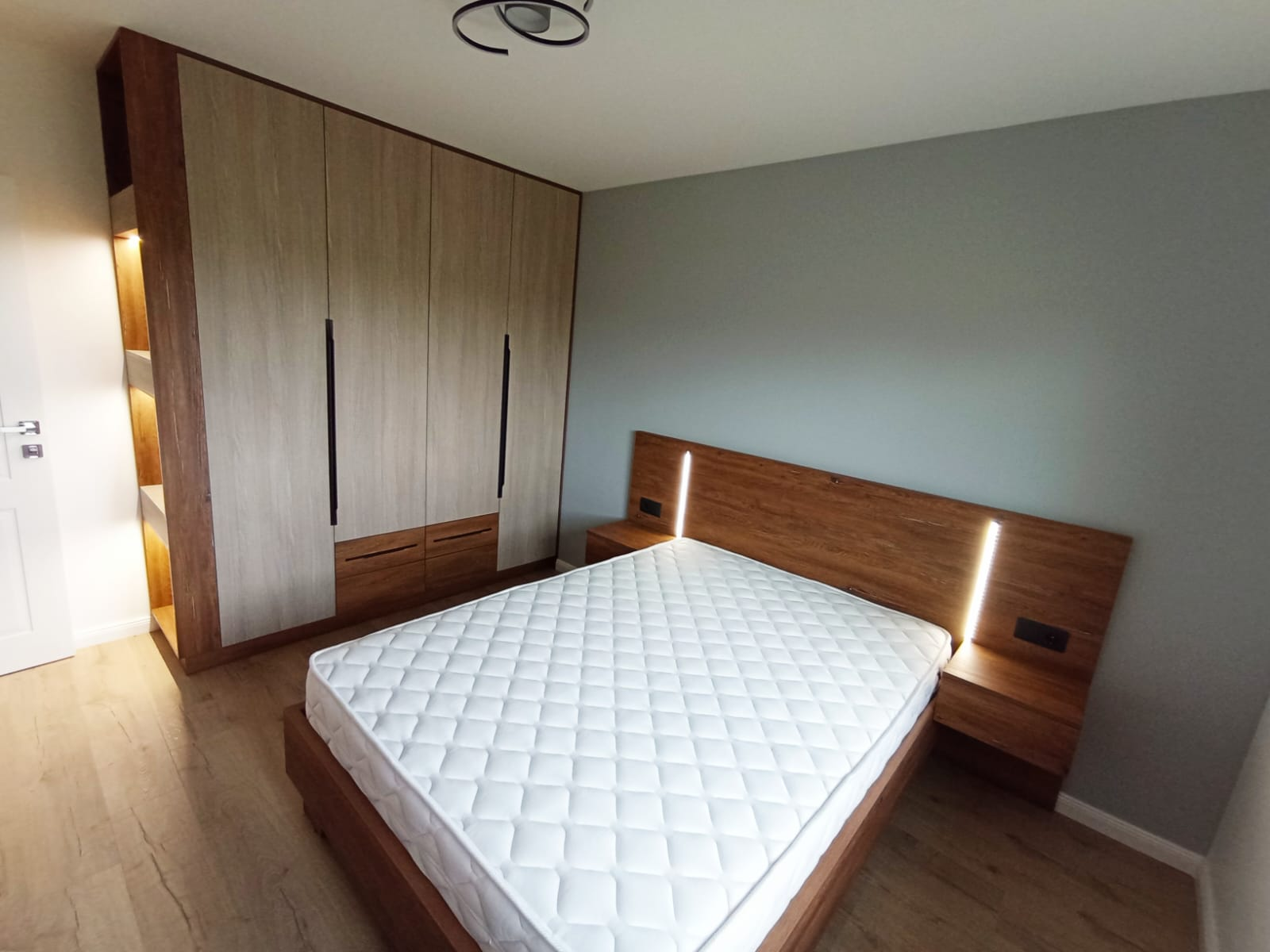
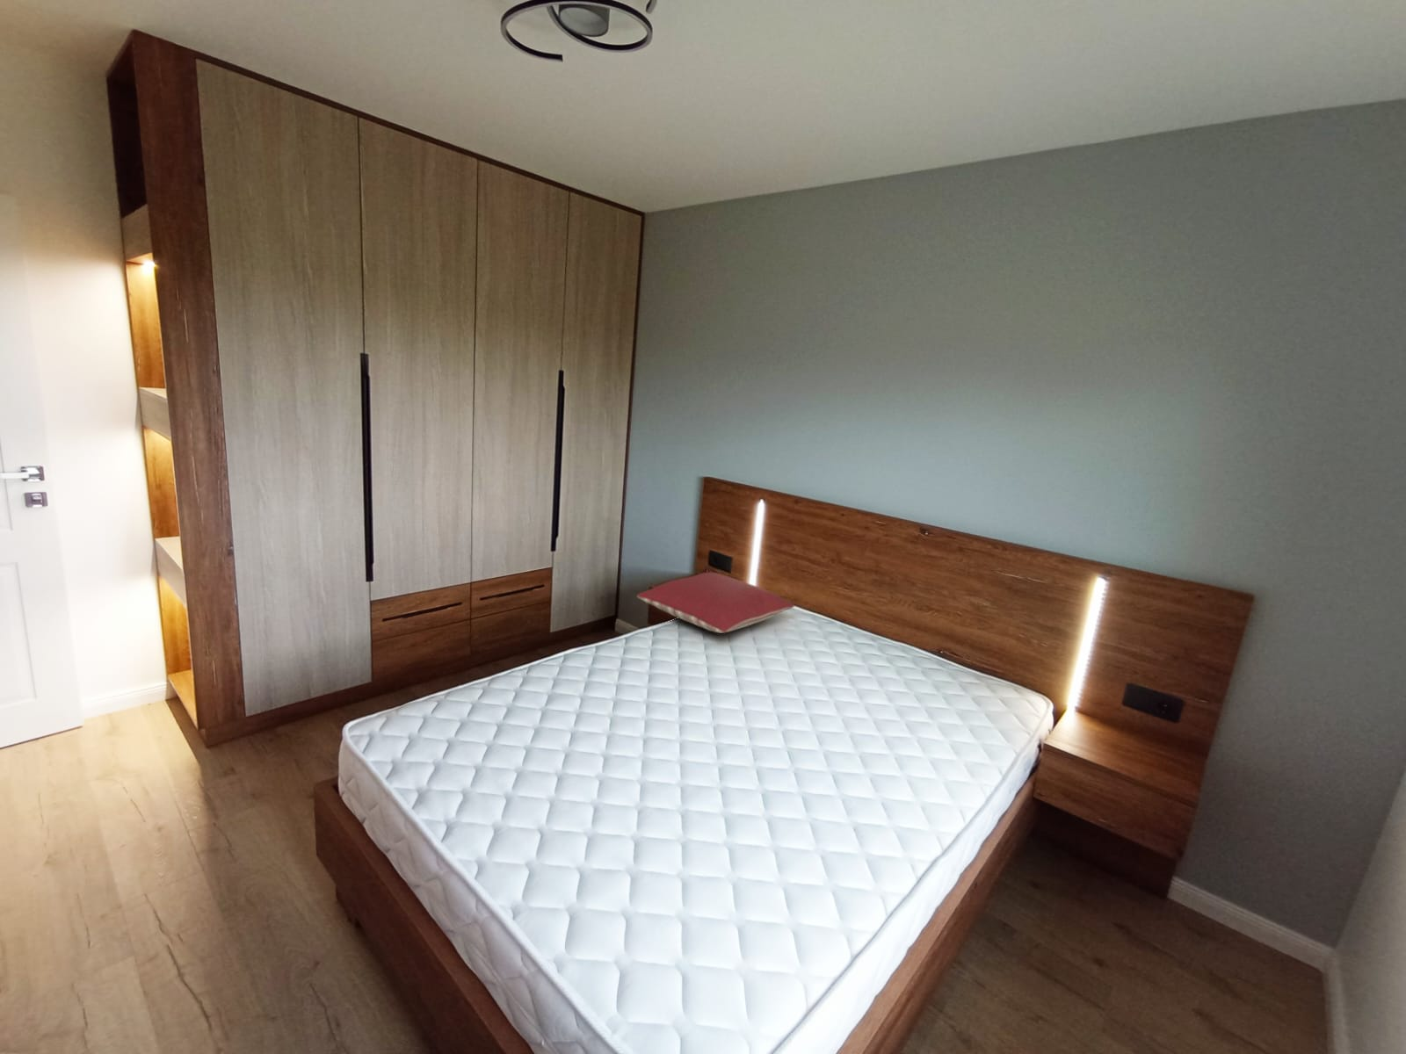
+ pillow [635,571,795,634]
